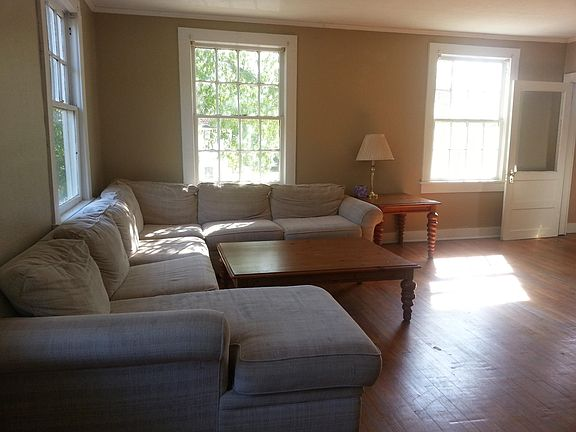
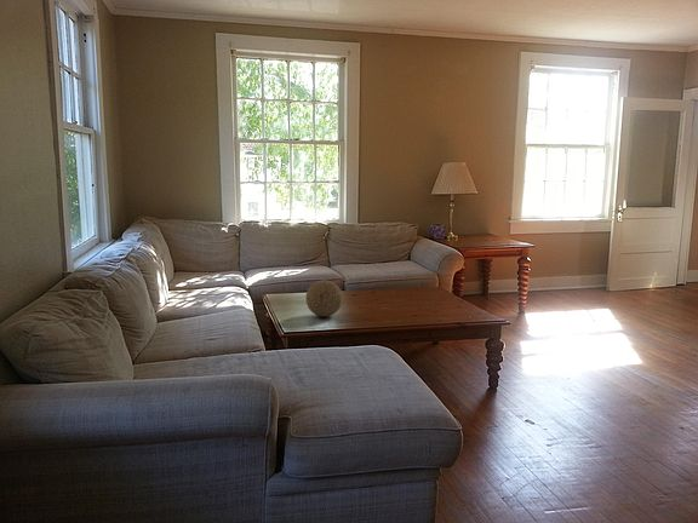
+ decorative ball [304,278,344,318]
